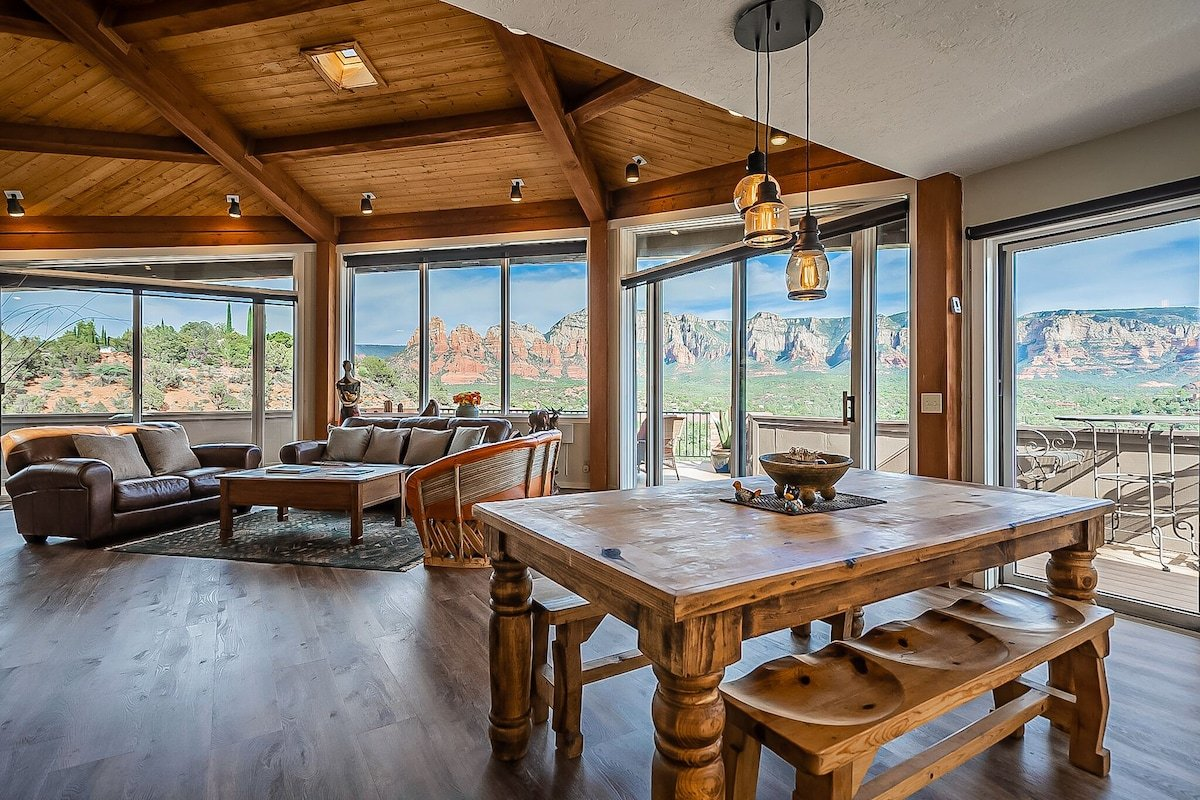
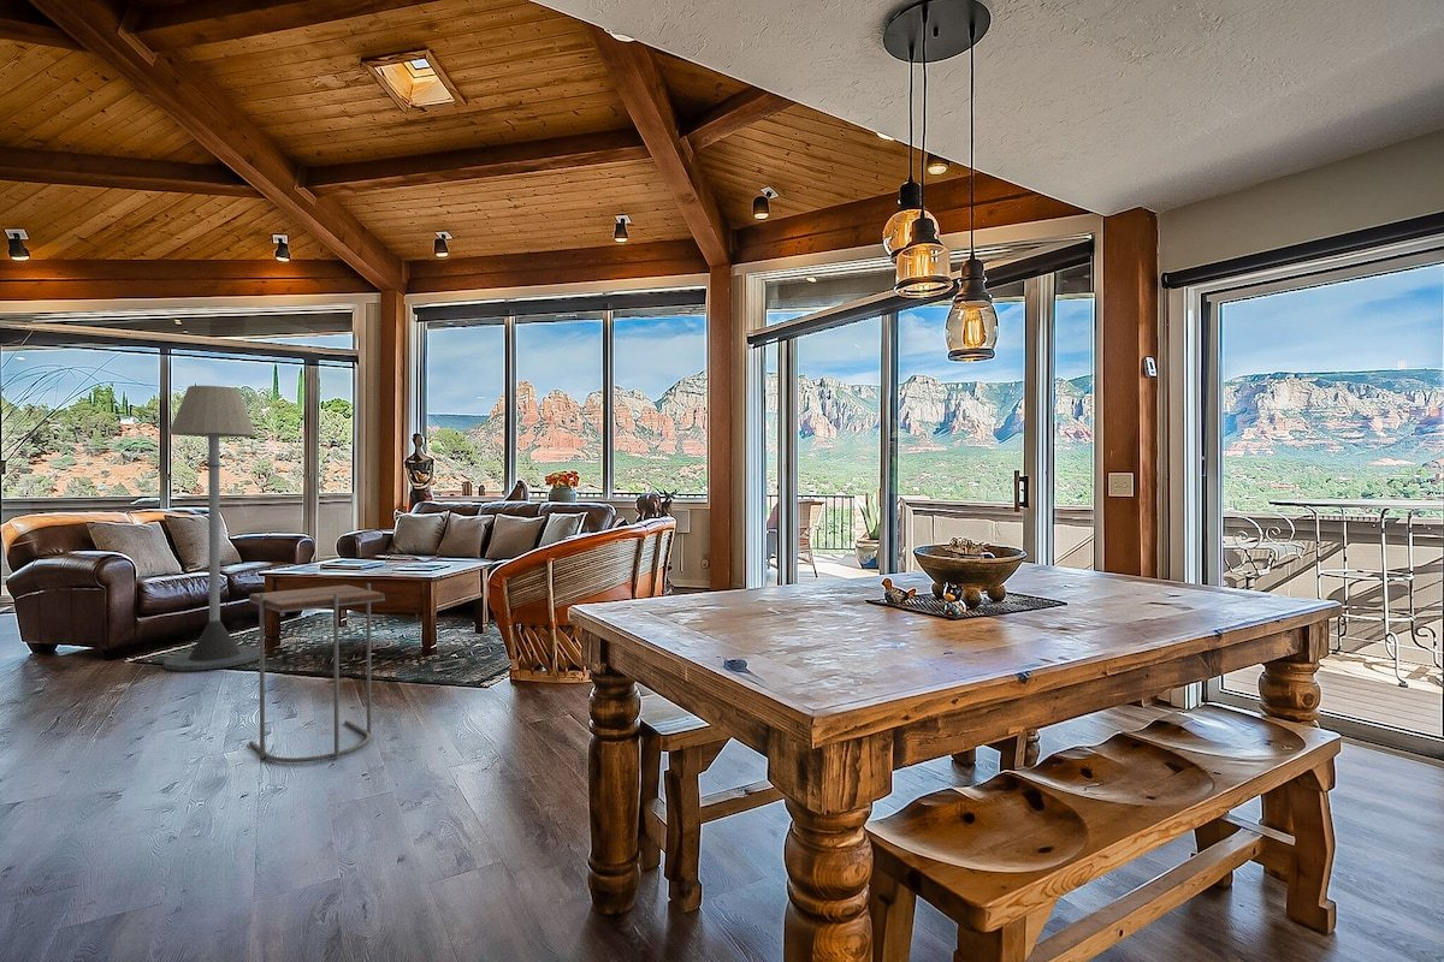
+ side table [248,582,386,764]
+ floor lamp [162,385,260,672]
